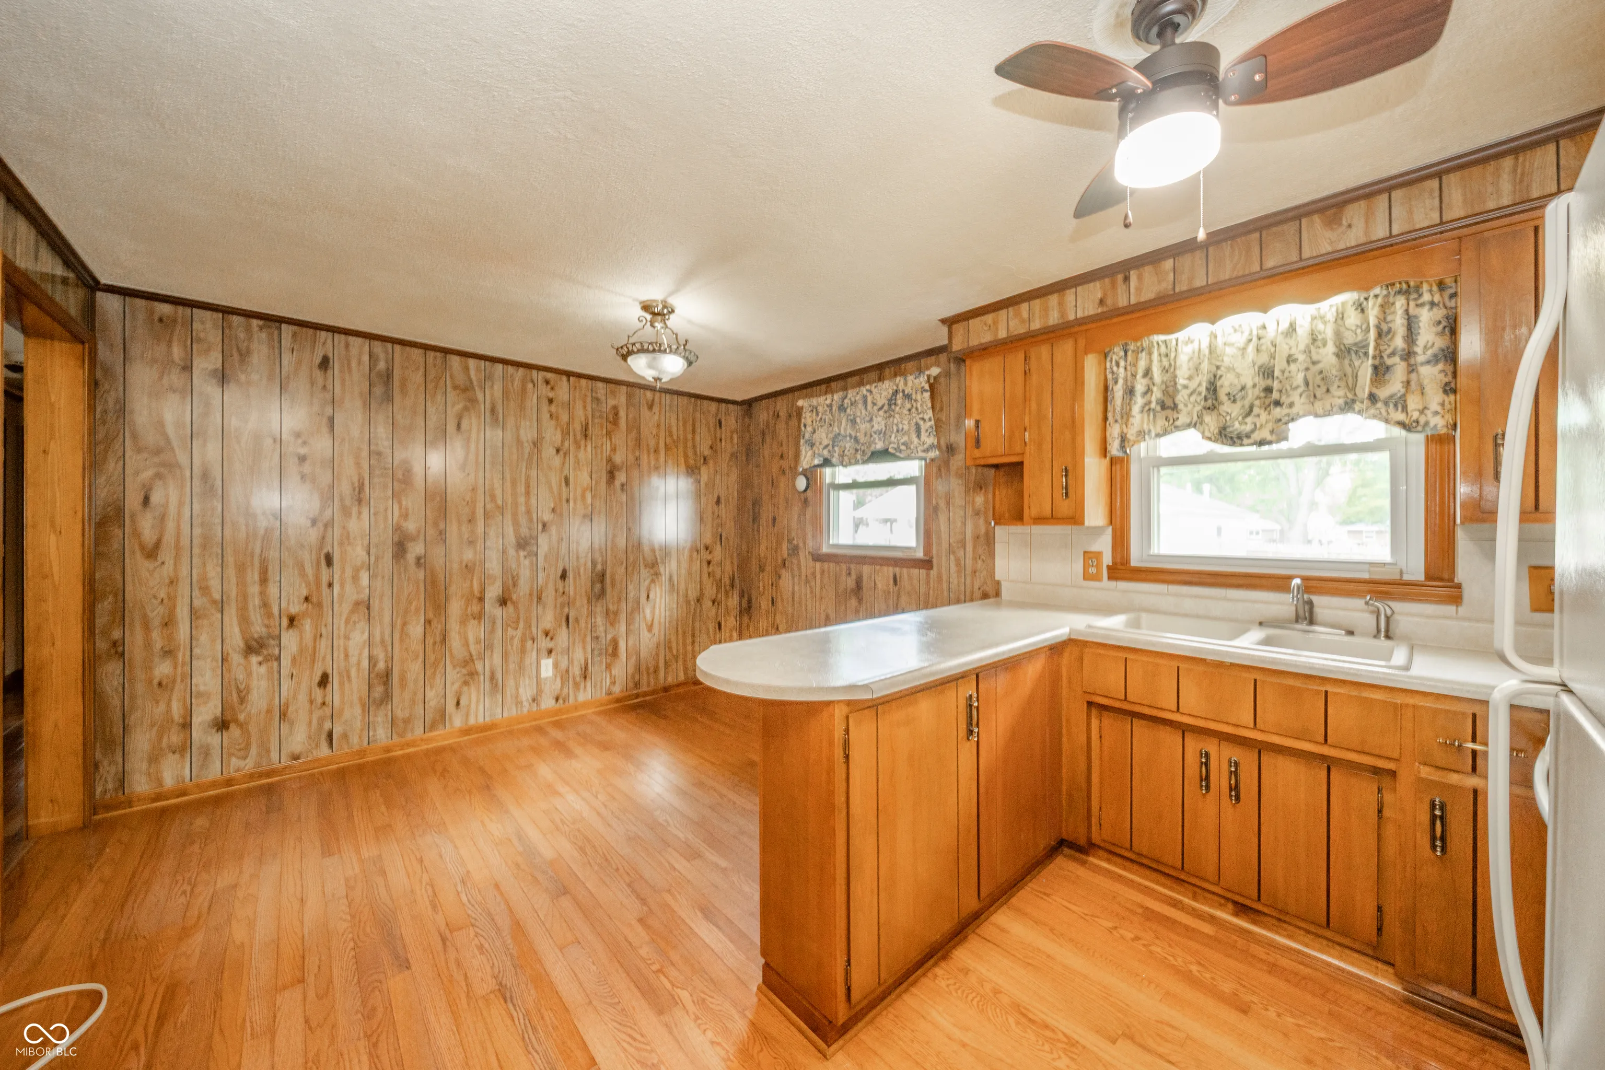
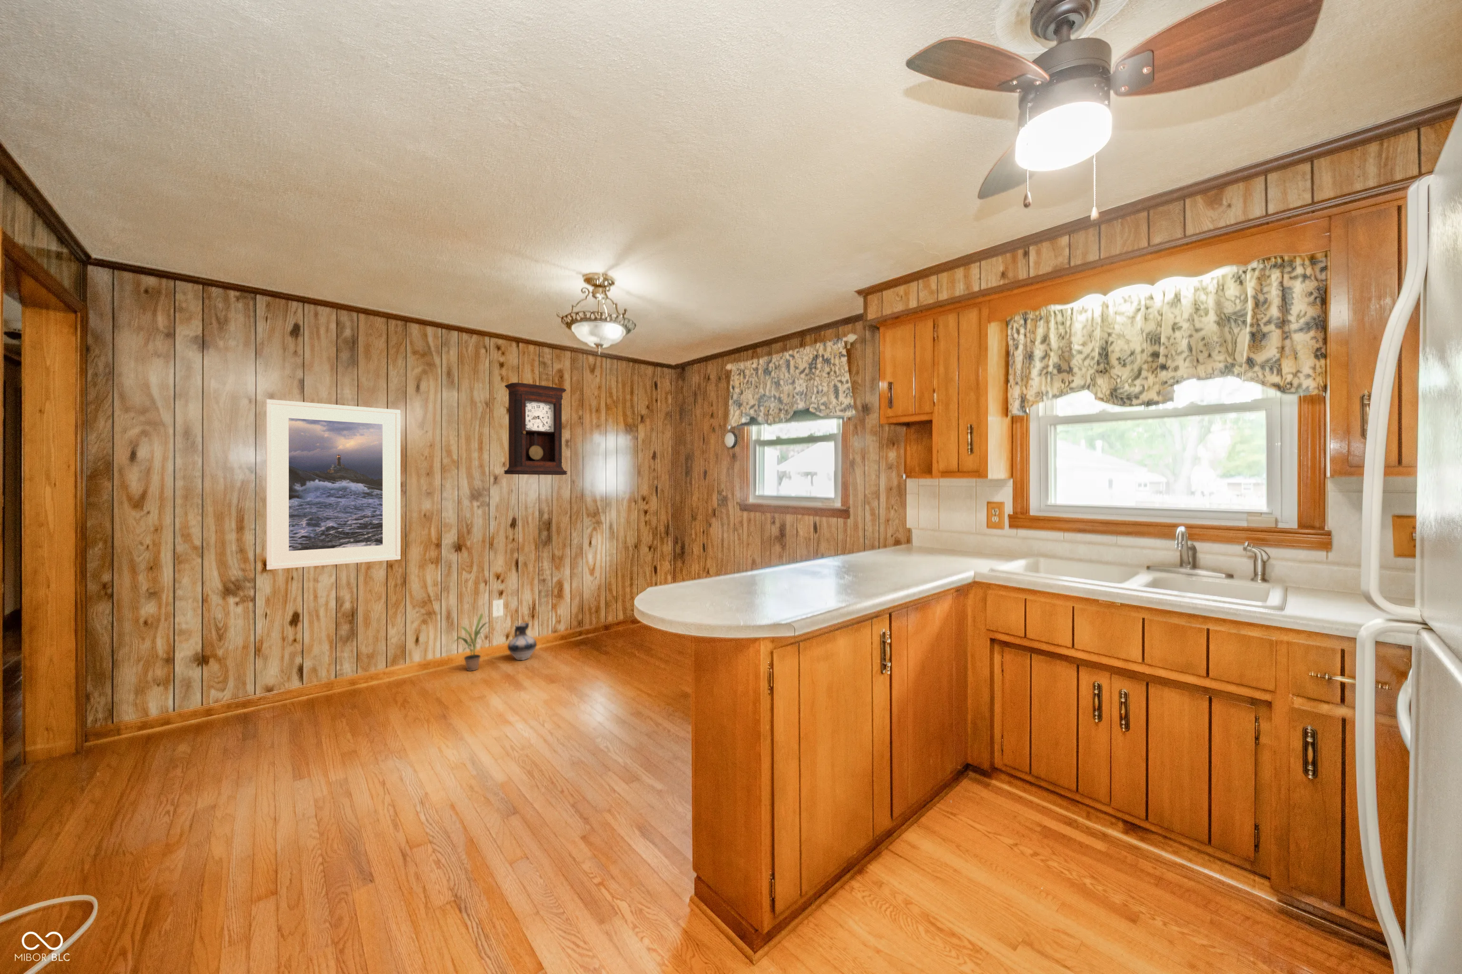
+ pendulum clock [504,382,568,475]
+ potted plant [453,613,494,672]
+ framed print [265,399,401,571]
+ ceramic jug [507,622,537,661]
